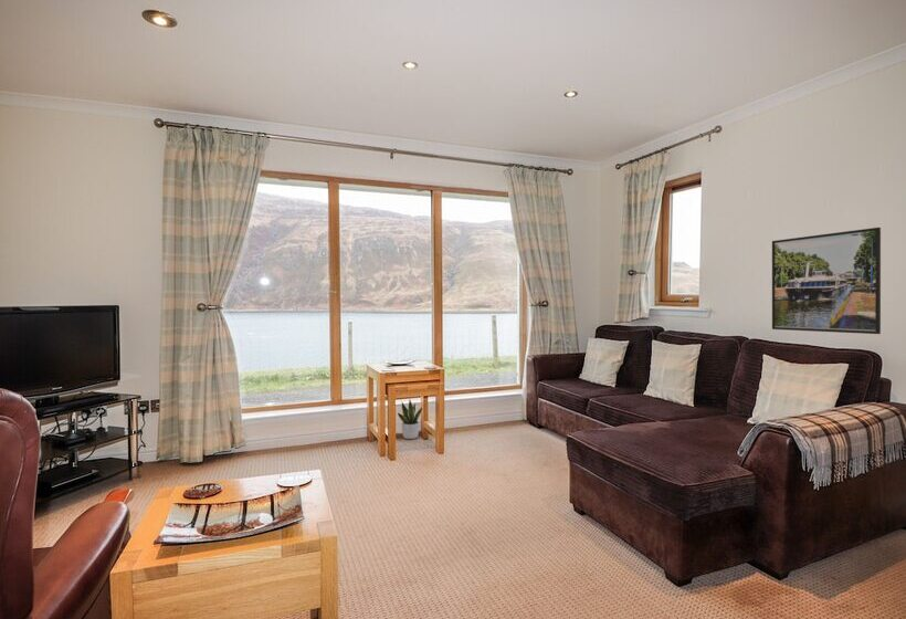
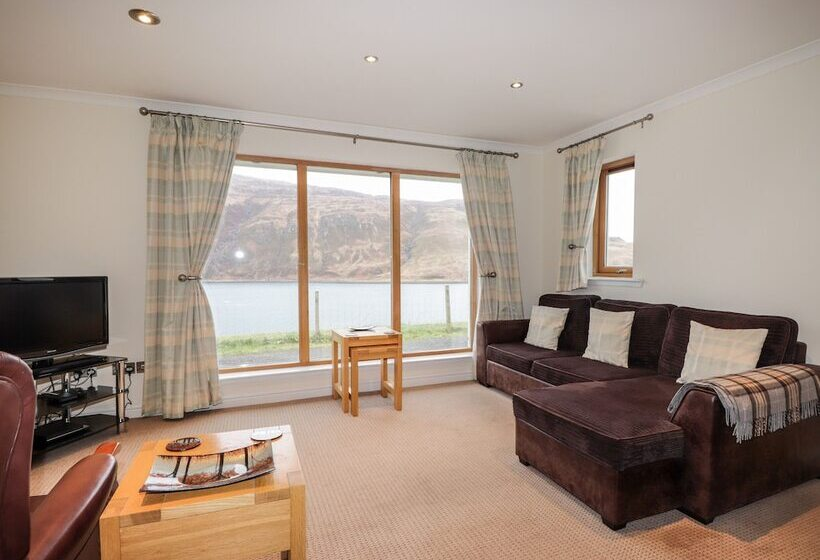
- potted plant [397,399,423,440]
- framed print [771,227,882,335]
